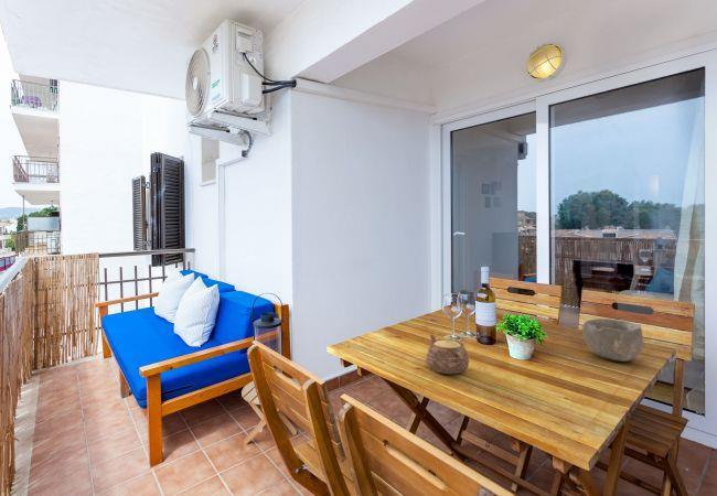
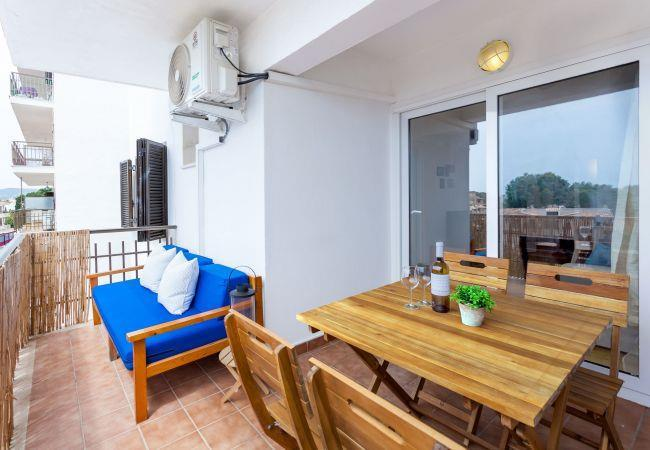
- teapot [425,334,470,375]
- bowl [581,317,644,363]
